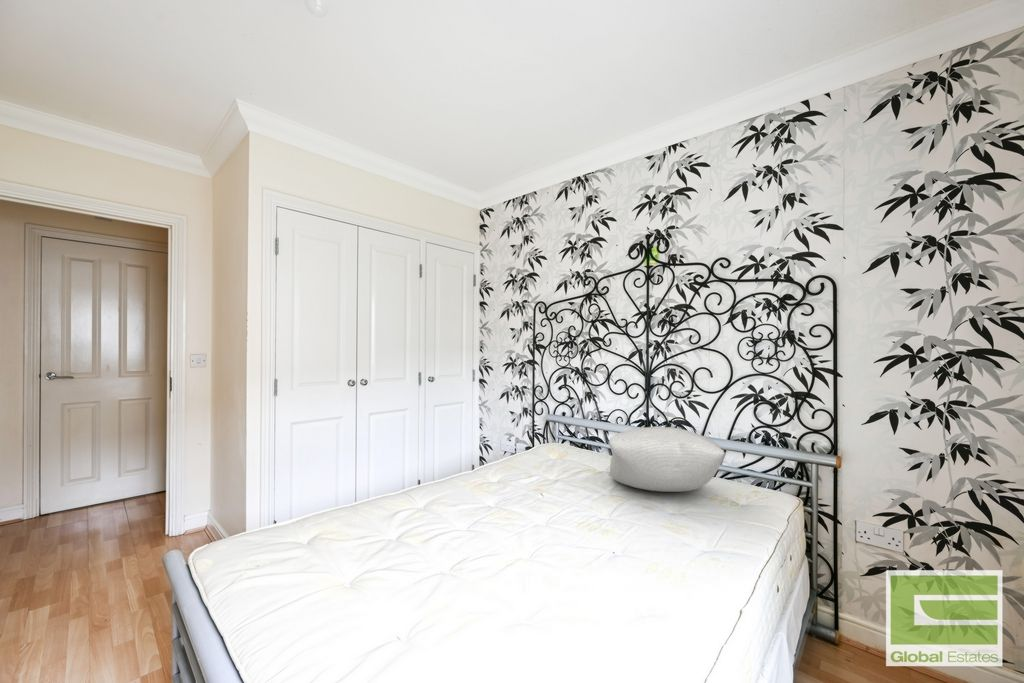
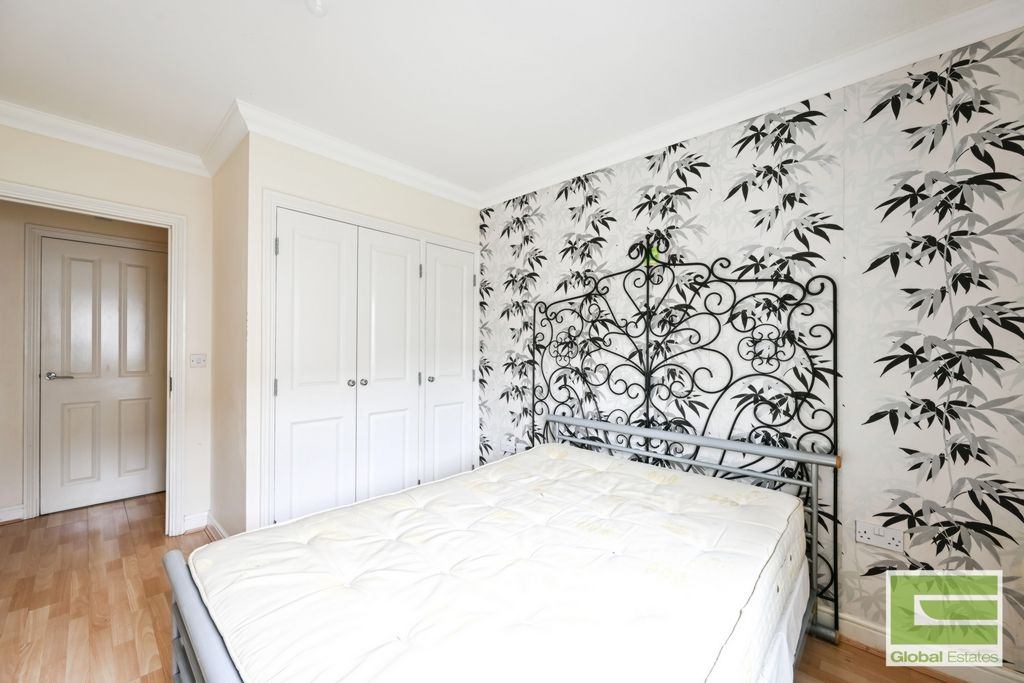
- pillow [608,426,726,493]
